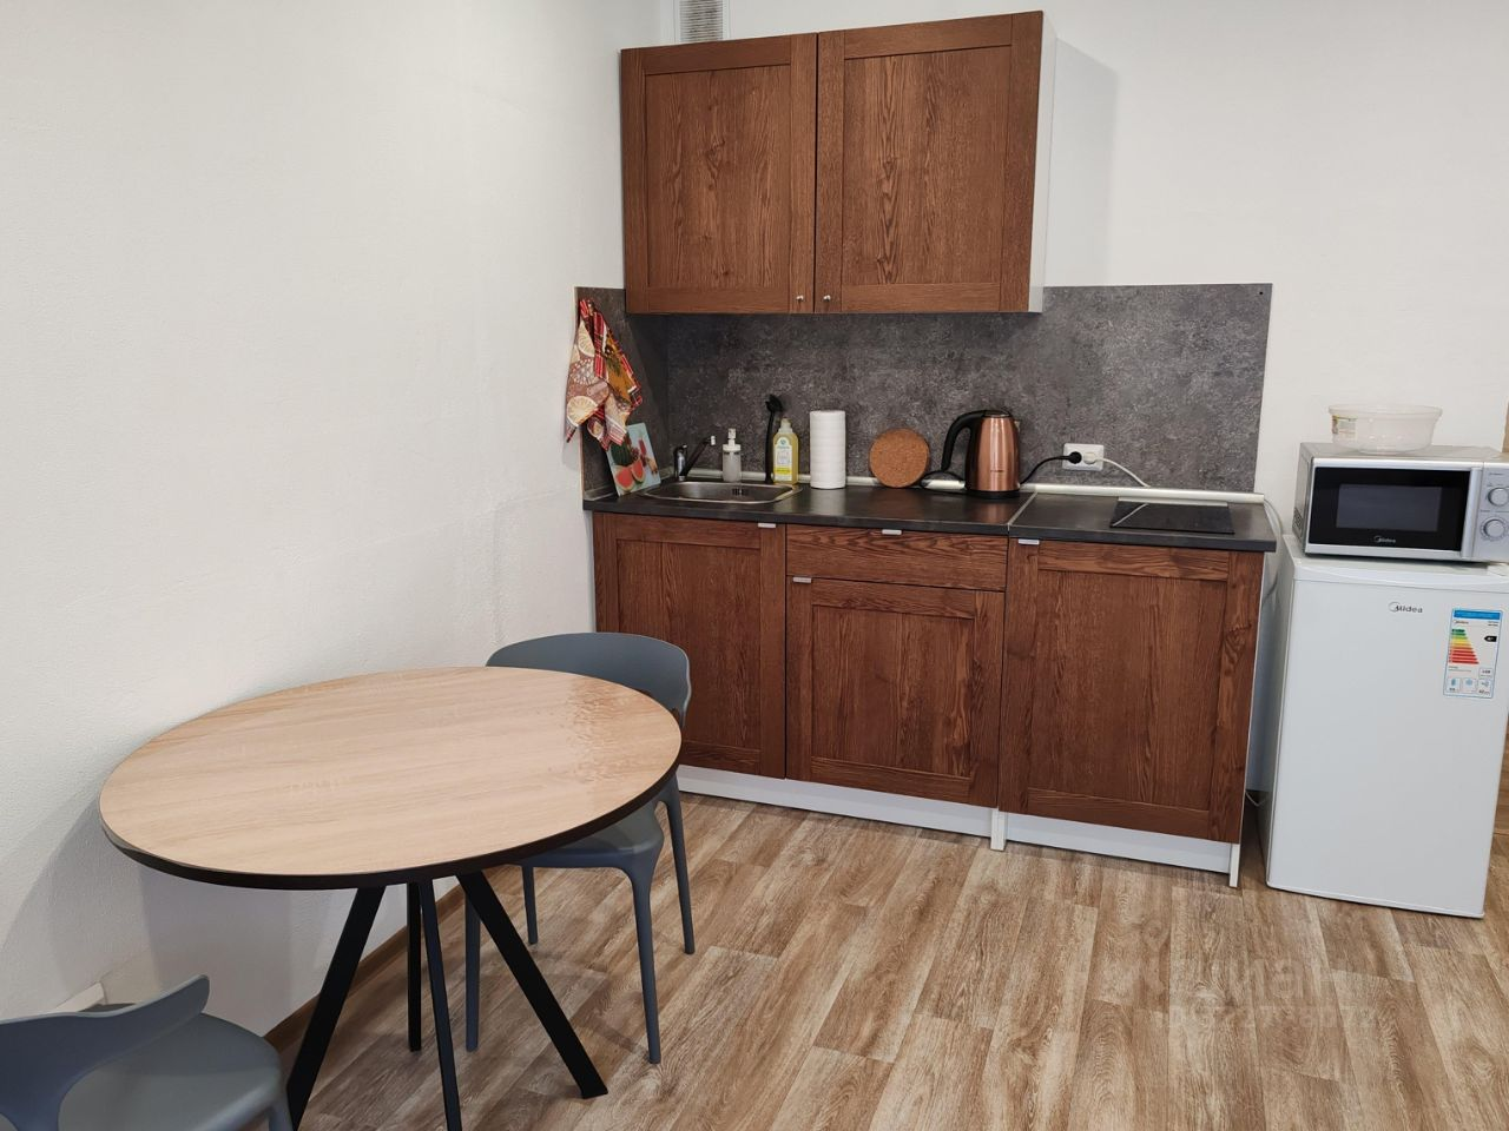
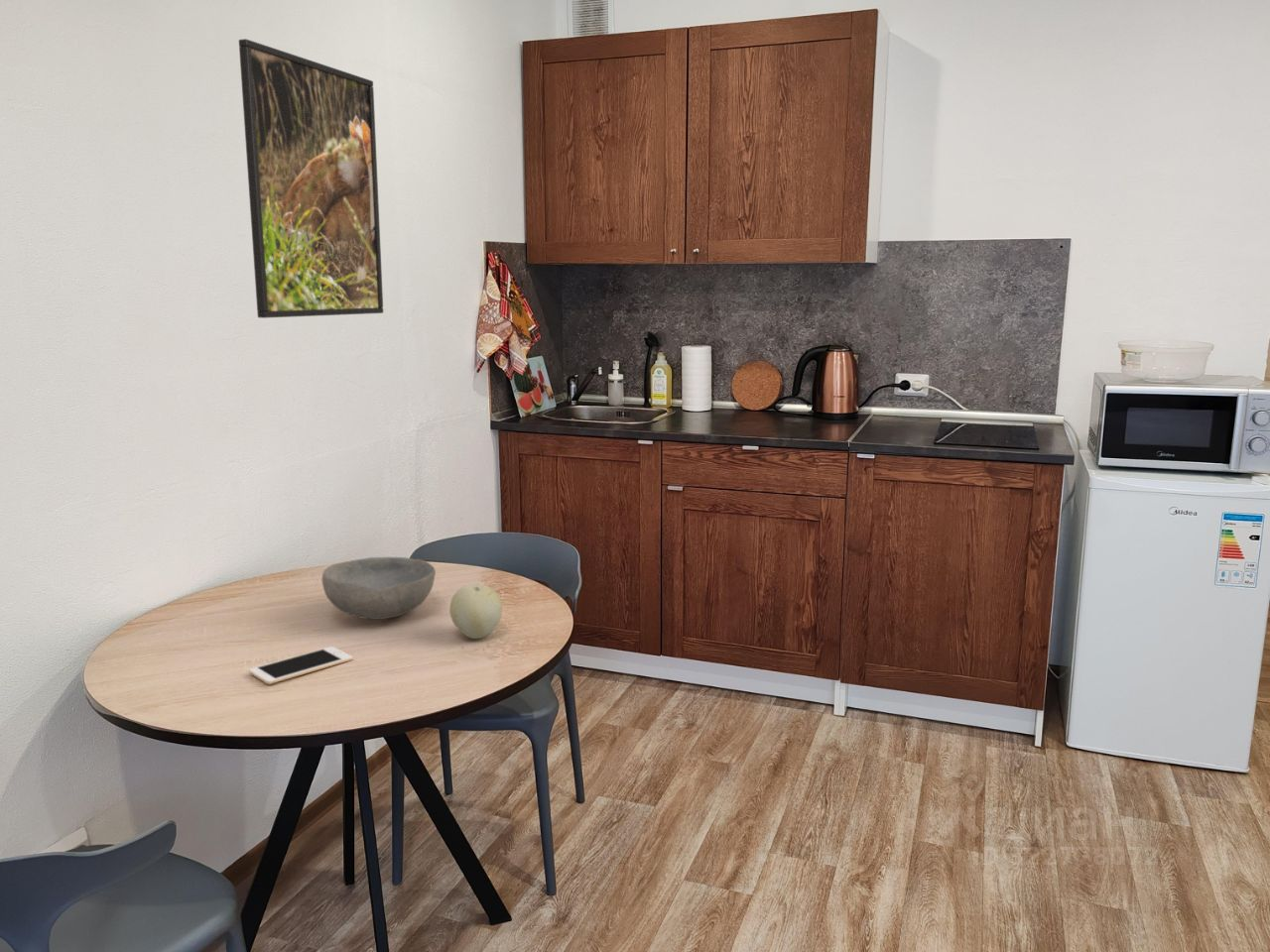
+ cell phone [248,646,354,685]
+ fruit [448,583,503,640]
+ bowl [320,556,437,620]
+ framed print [238,38,384,319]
